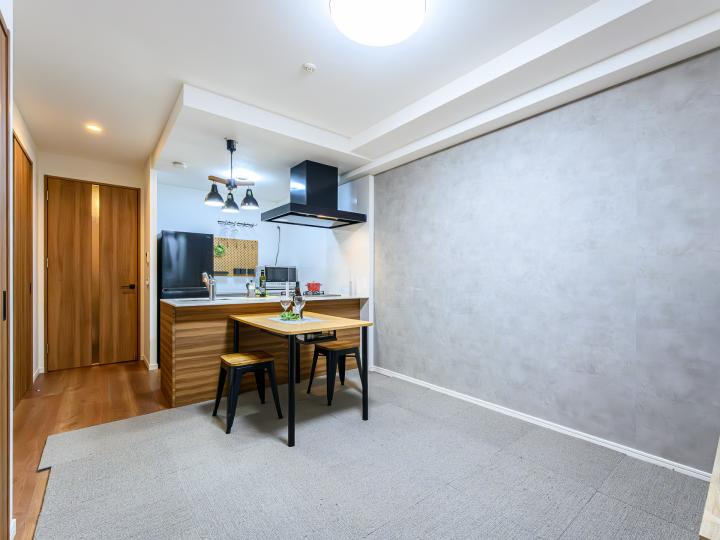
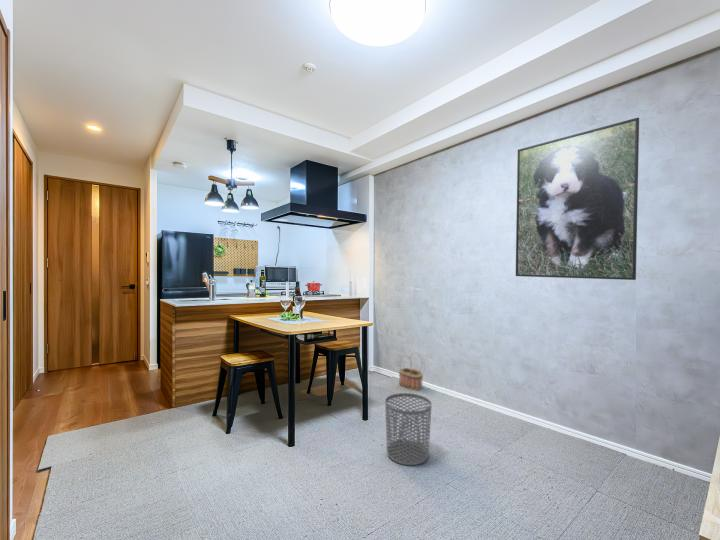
+ waste bin [384,392,432,466]
+ basket [398,351,424,392]
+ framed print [515,117,640,281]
